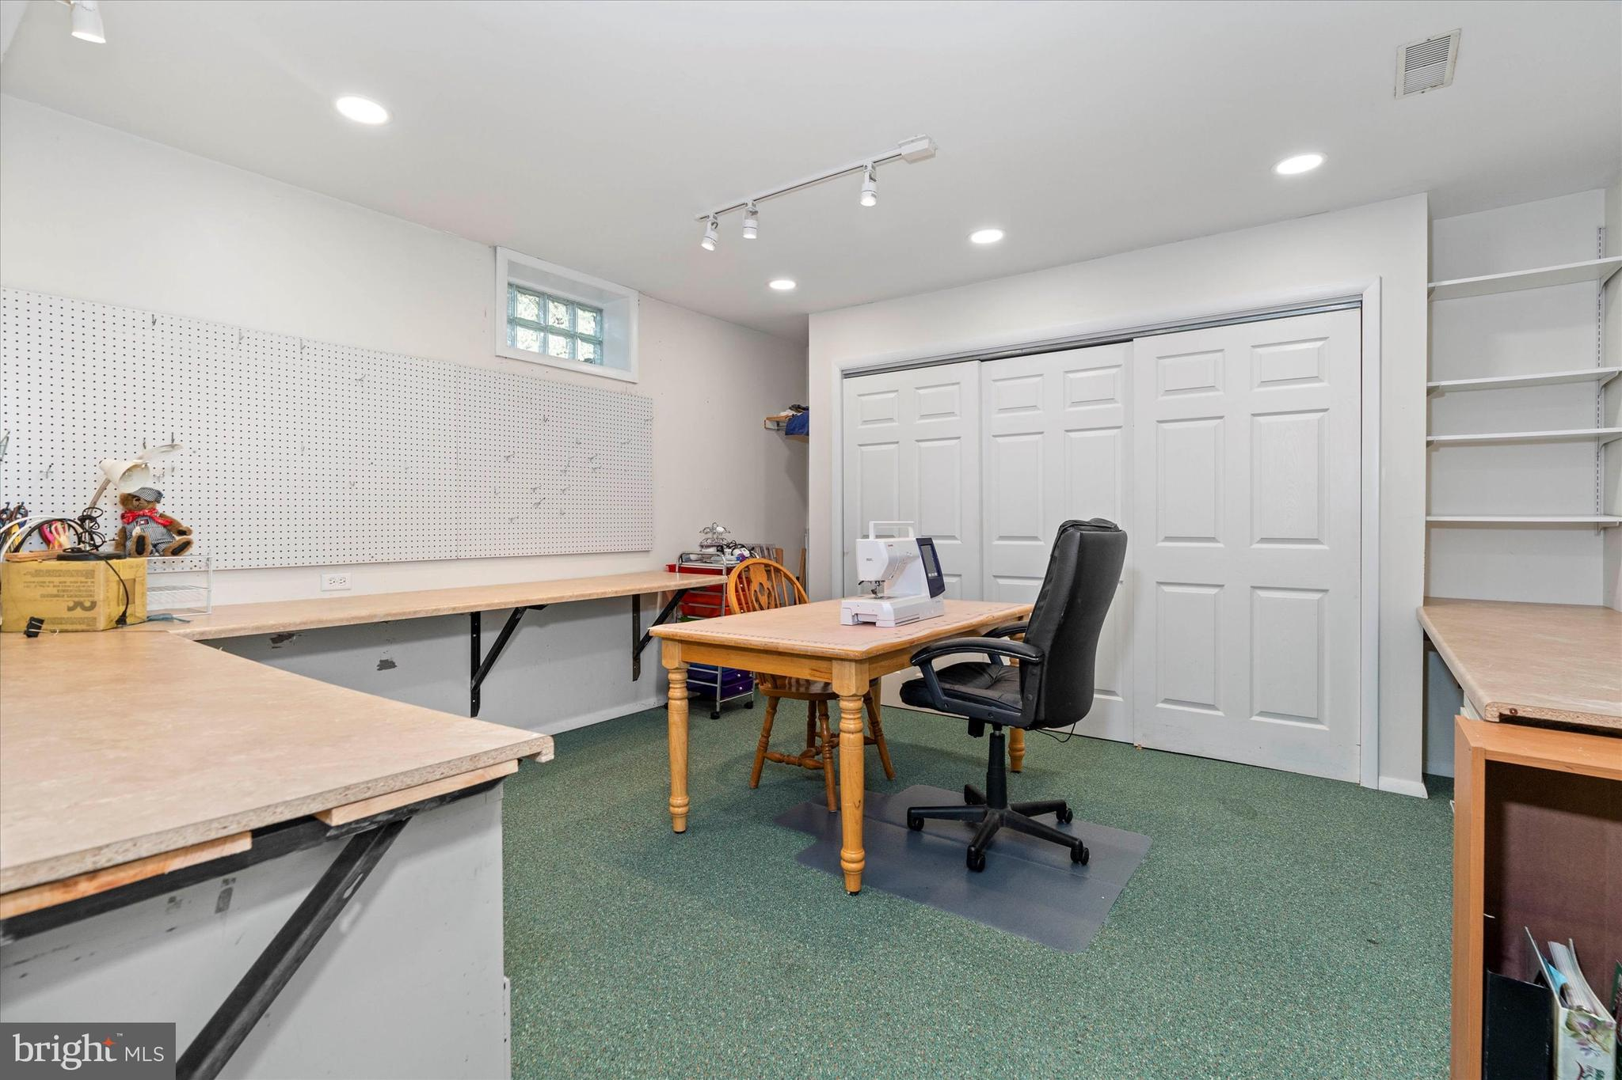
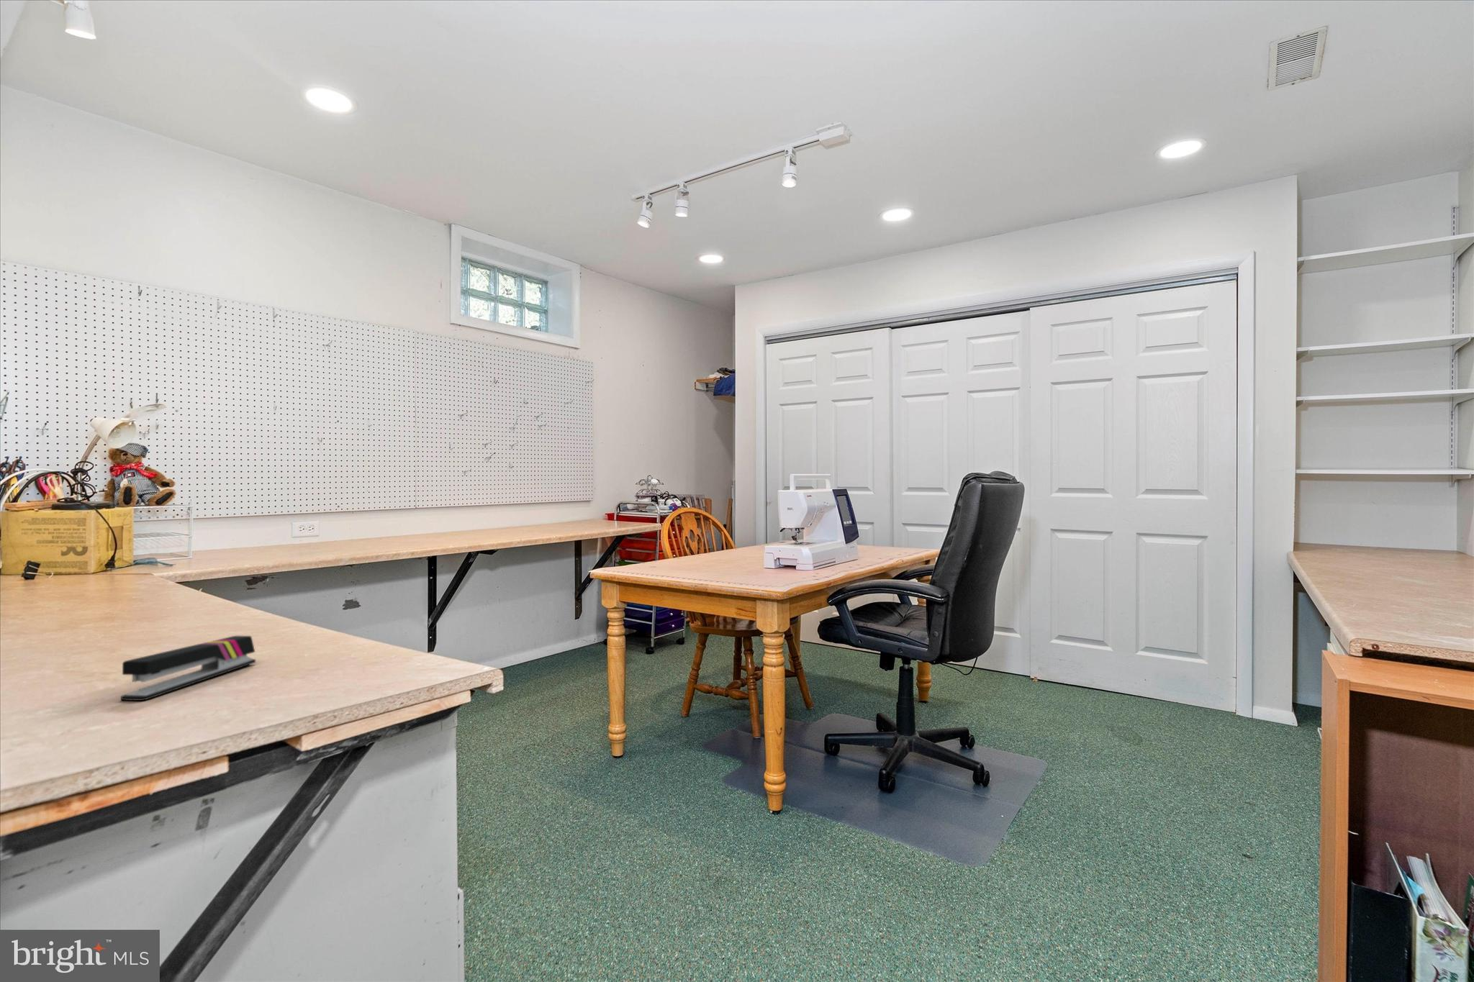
+ stapler [121,636,256,701]
